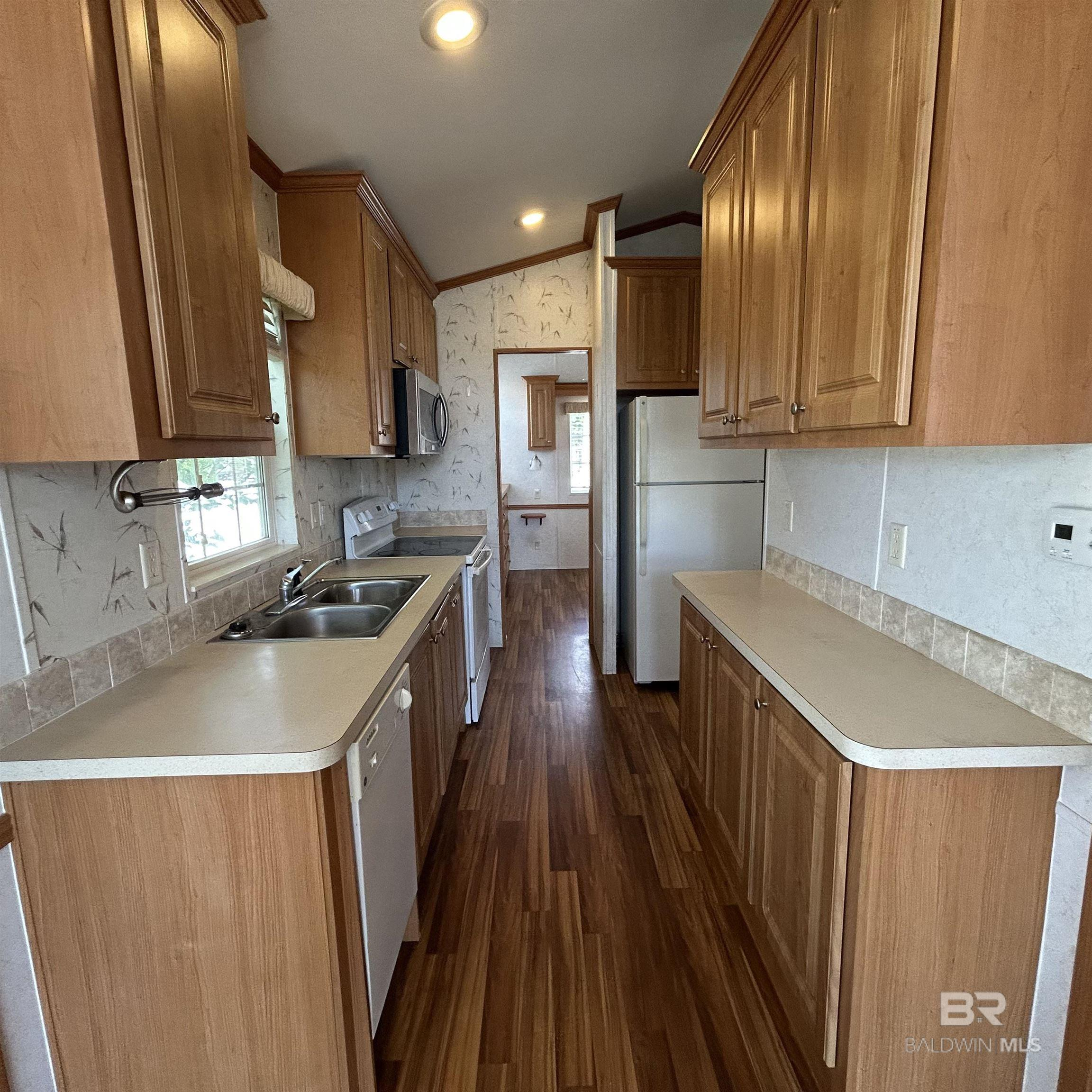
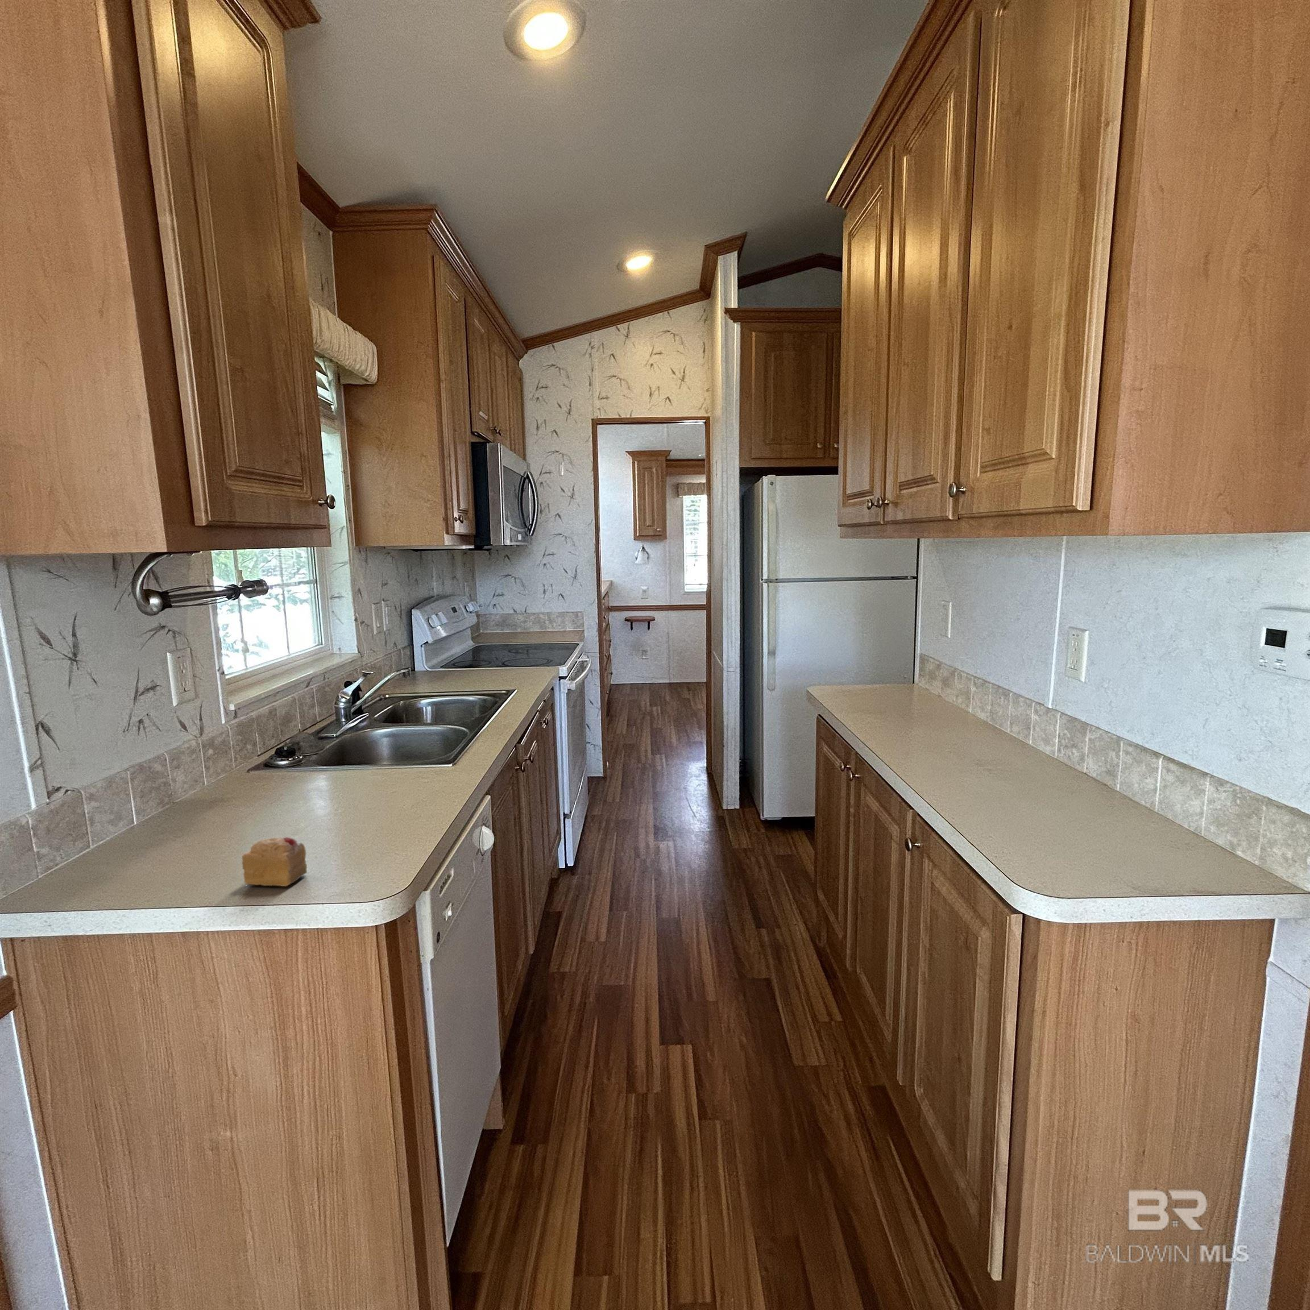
+ cake slice [241,836,307,887]
